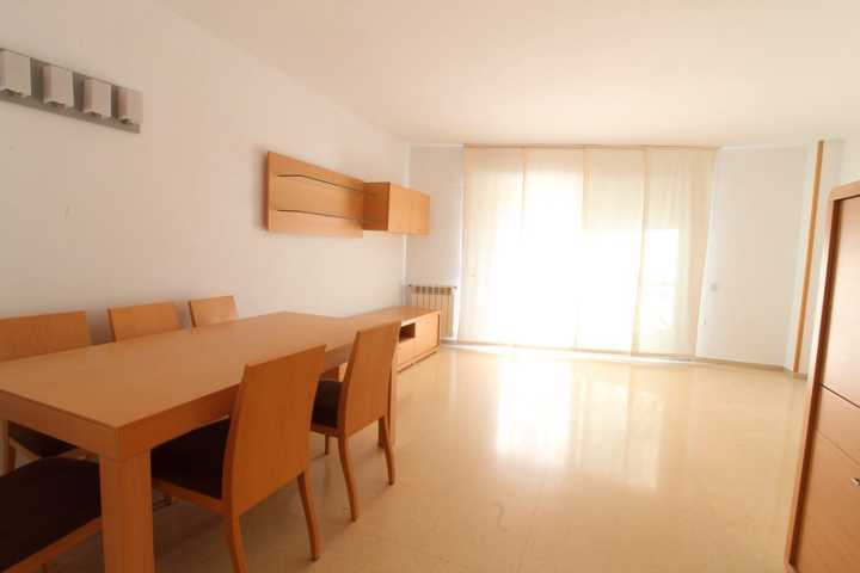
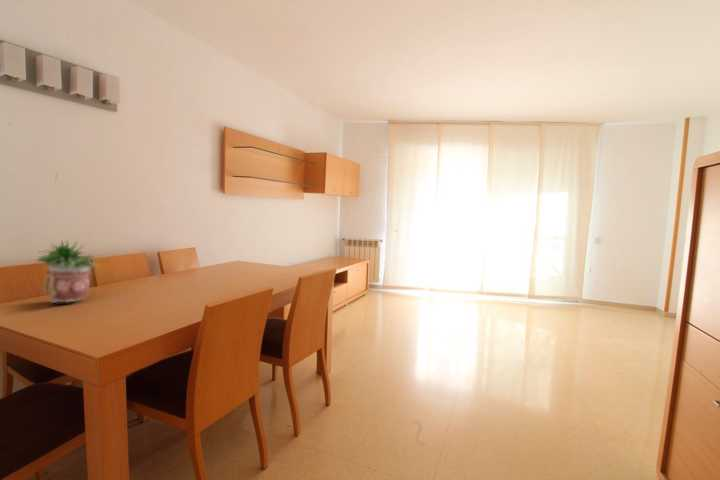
+ potted plant [34,238,100,304]
